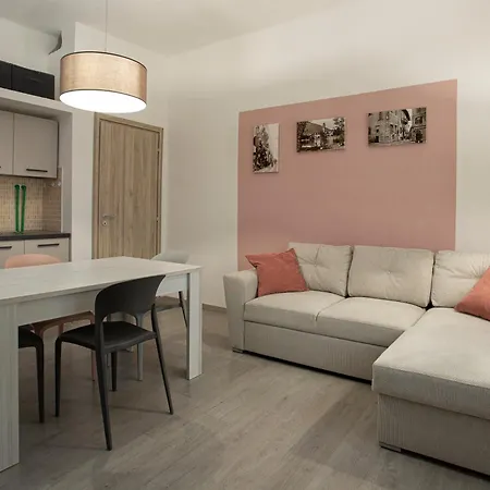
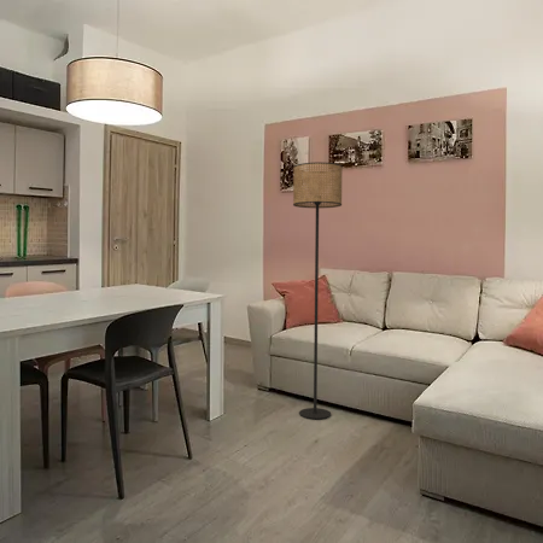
+ floor lamp [292,162,344,420]
